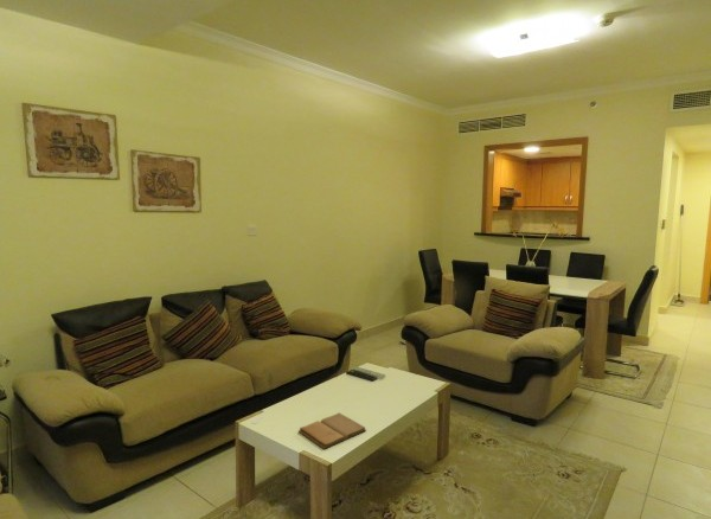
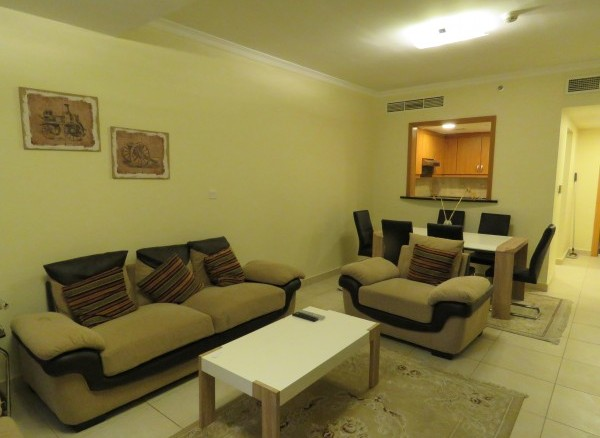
- book [297,412,367,450]
